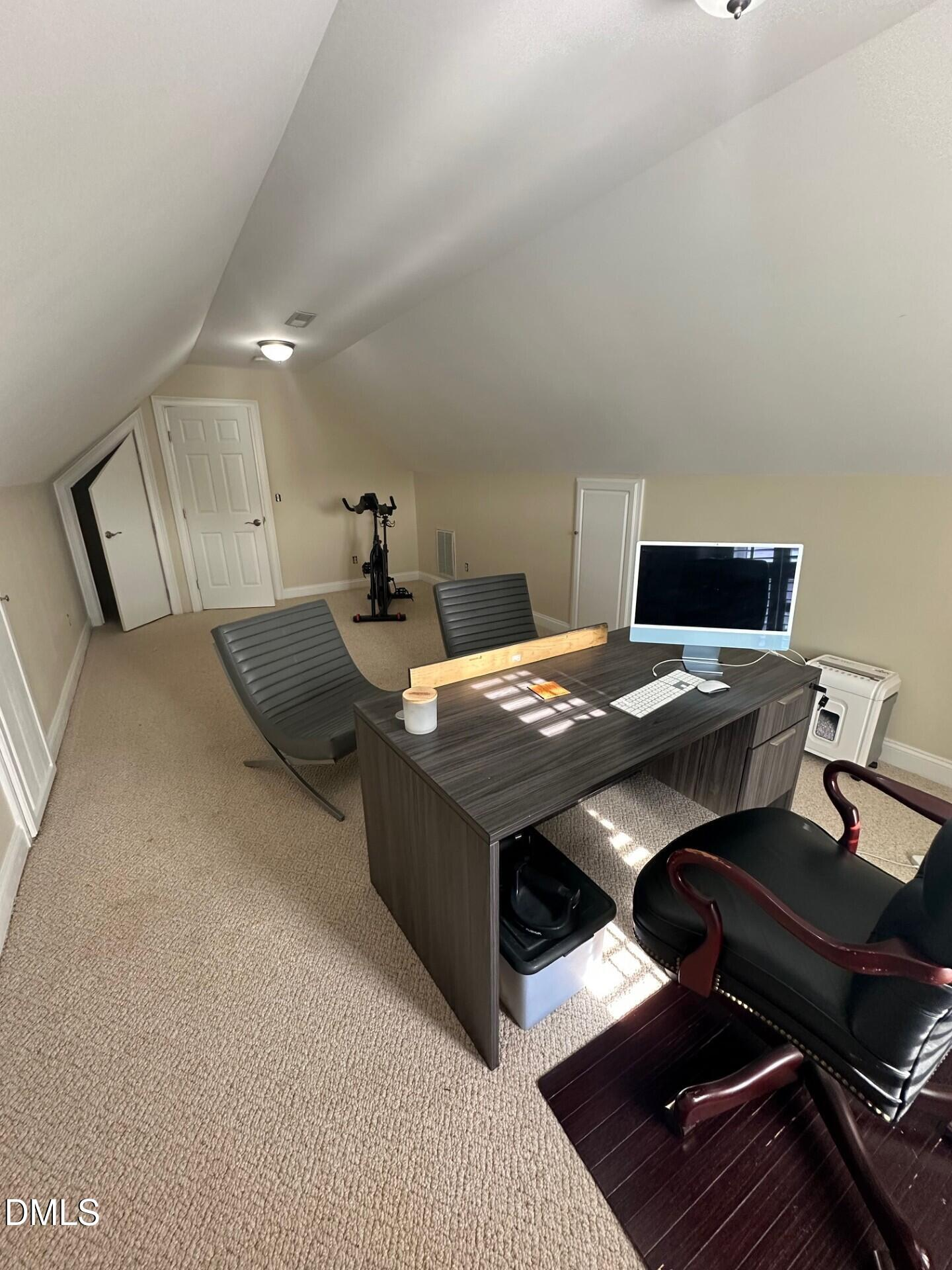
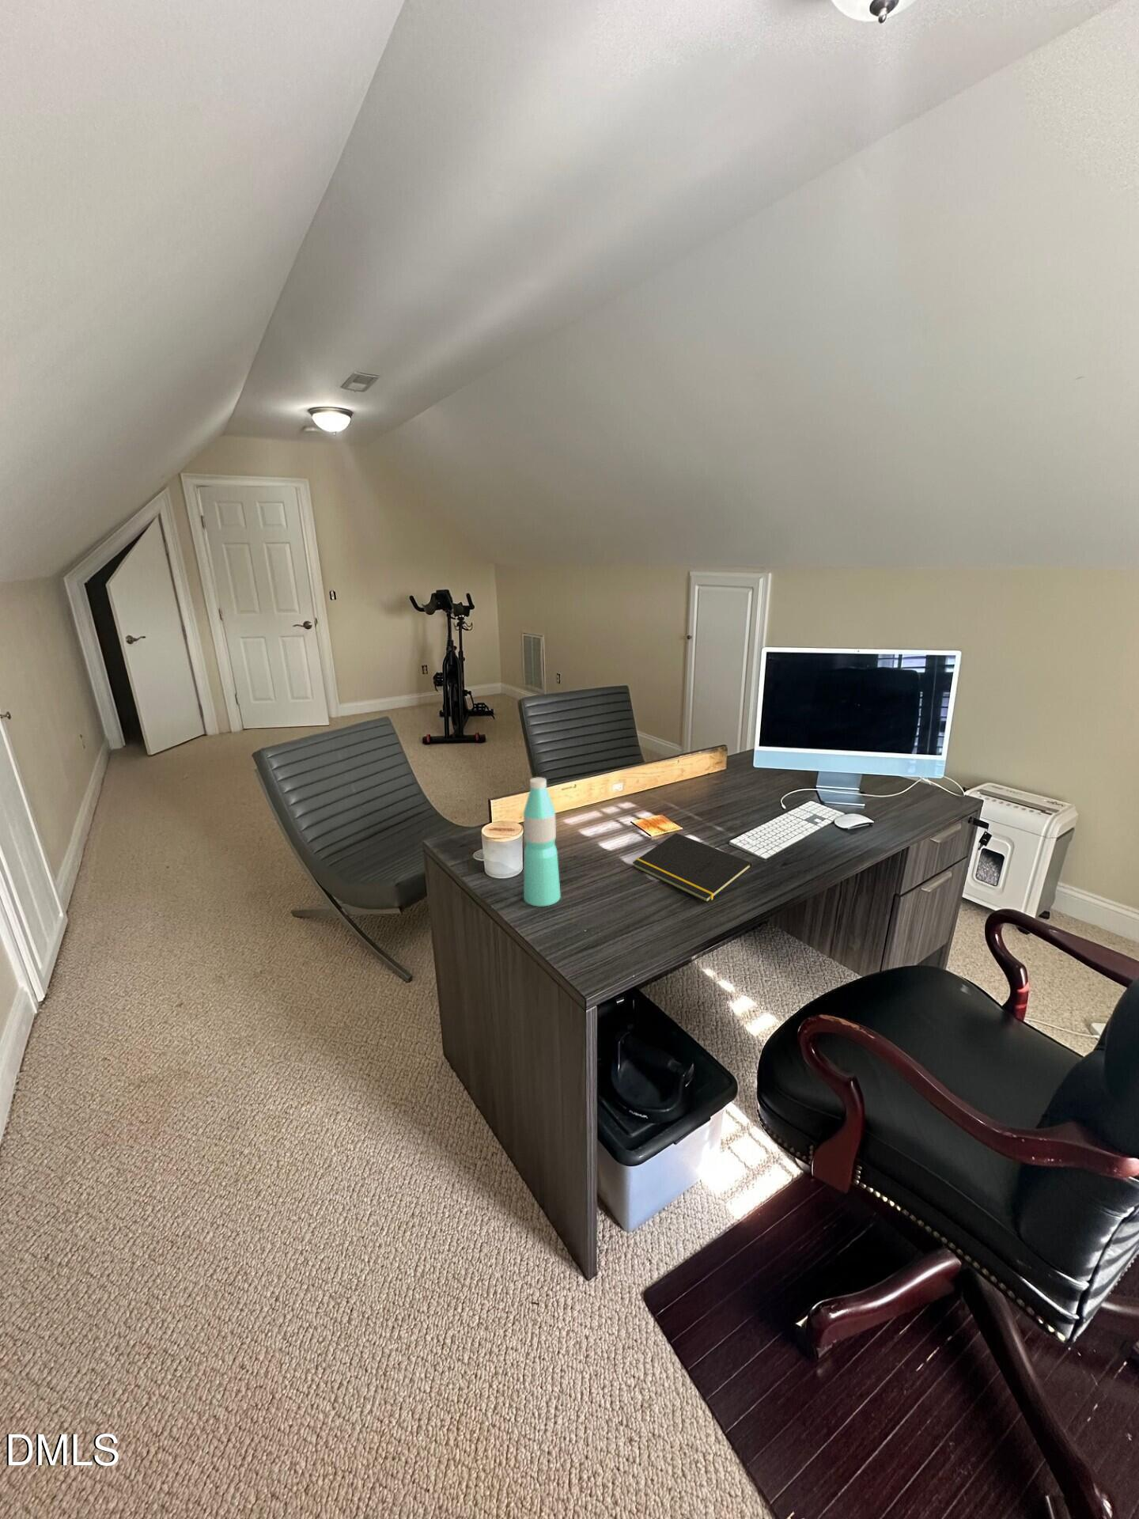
+ notepad [632,832,753,903]
+ water bottle [523,777,561,908]
